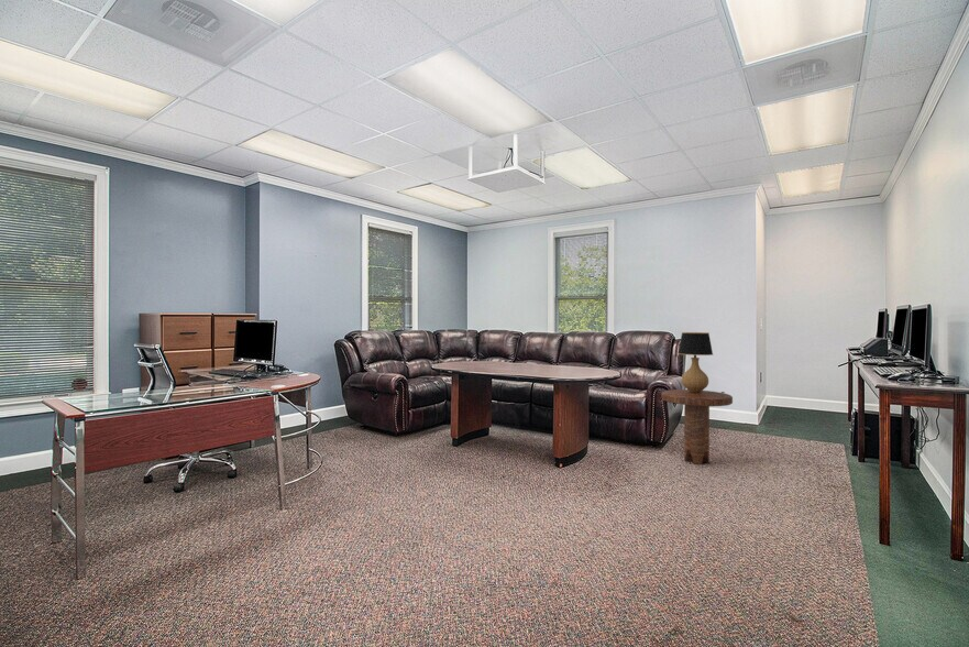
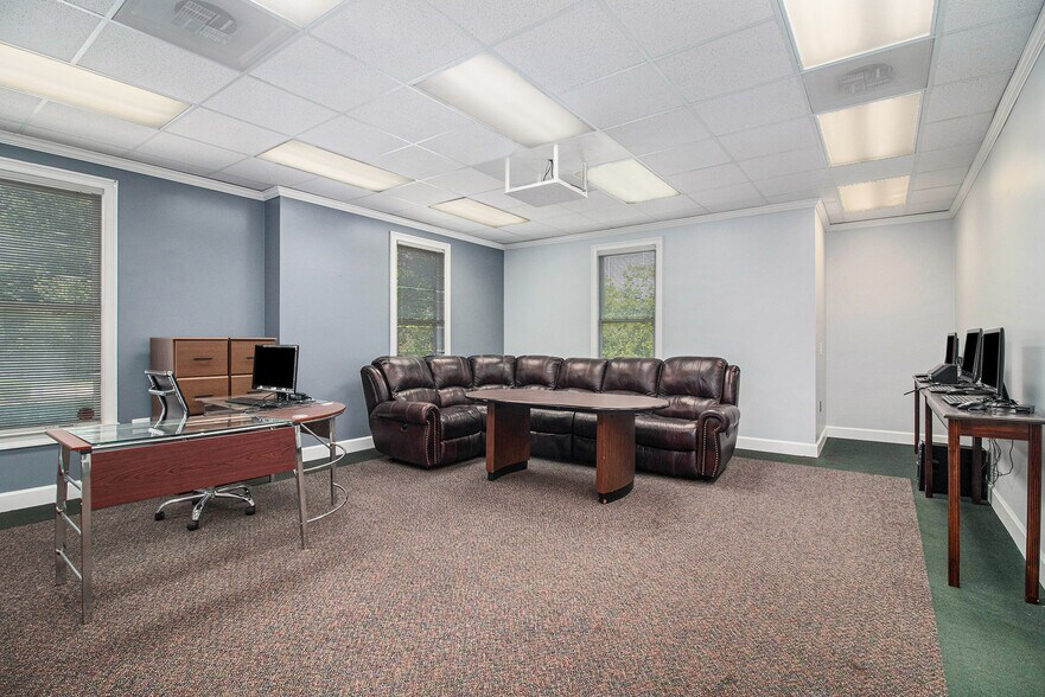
- table lamp [676,331,726,397]
- side table [660,388,734,465]
